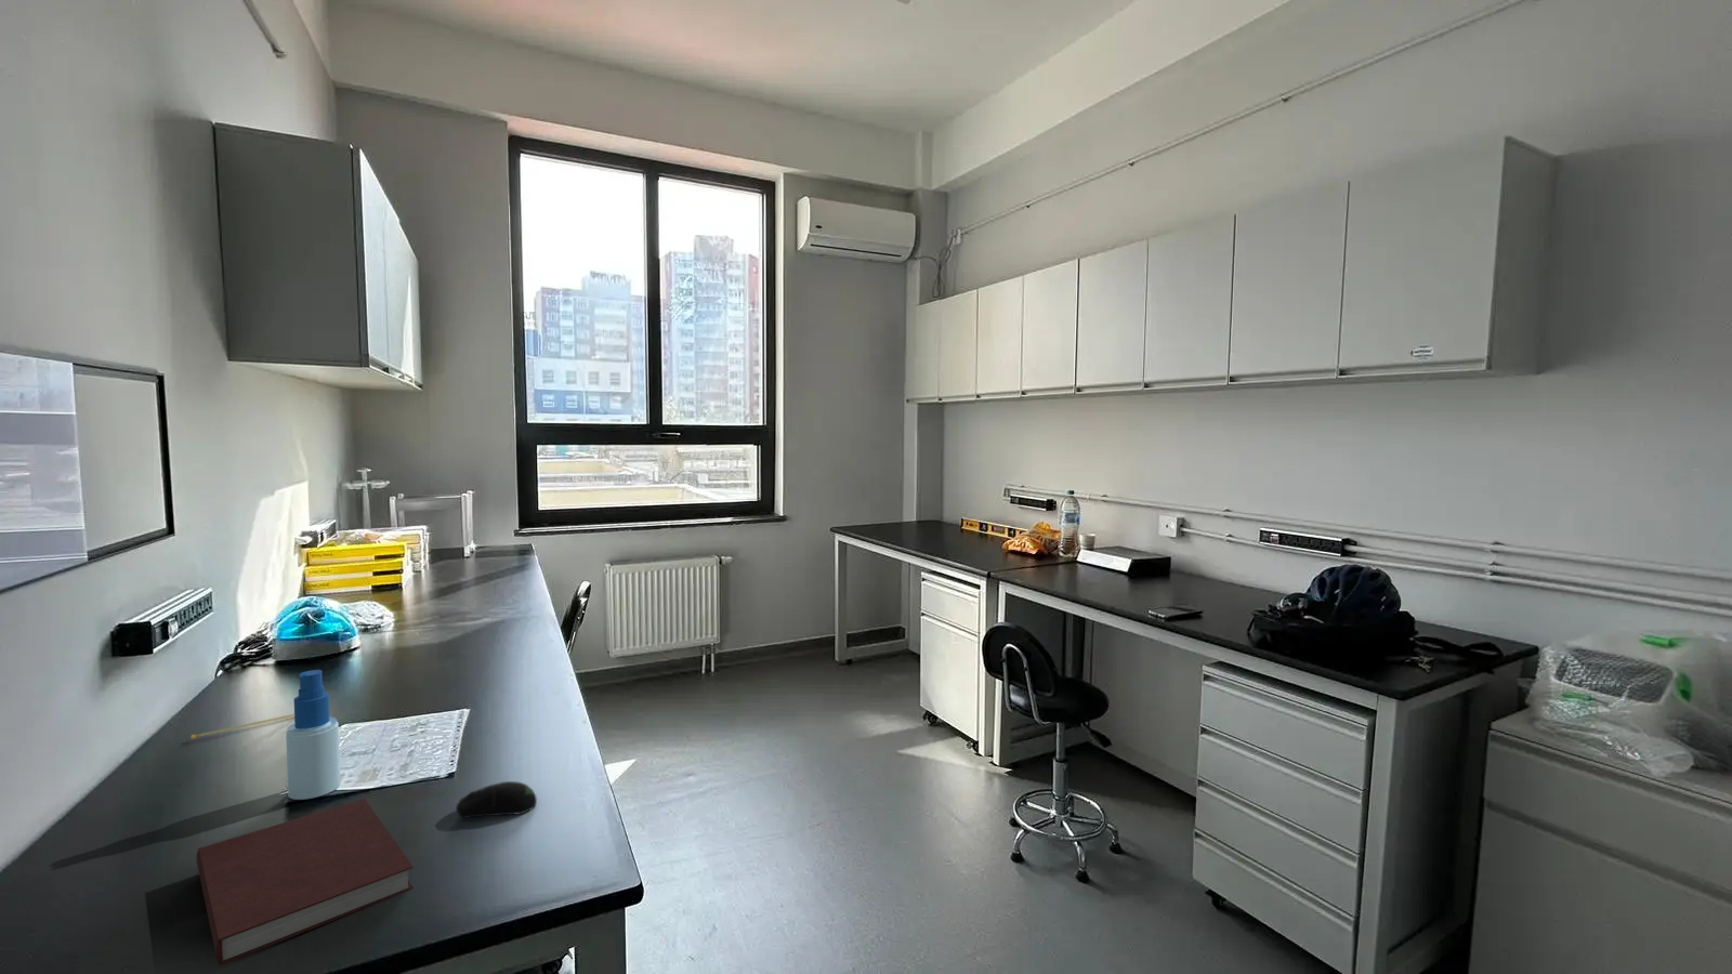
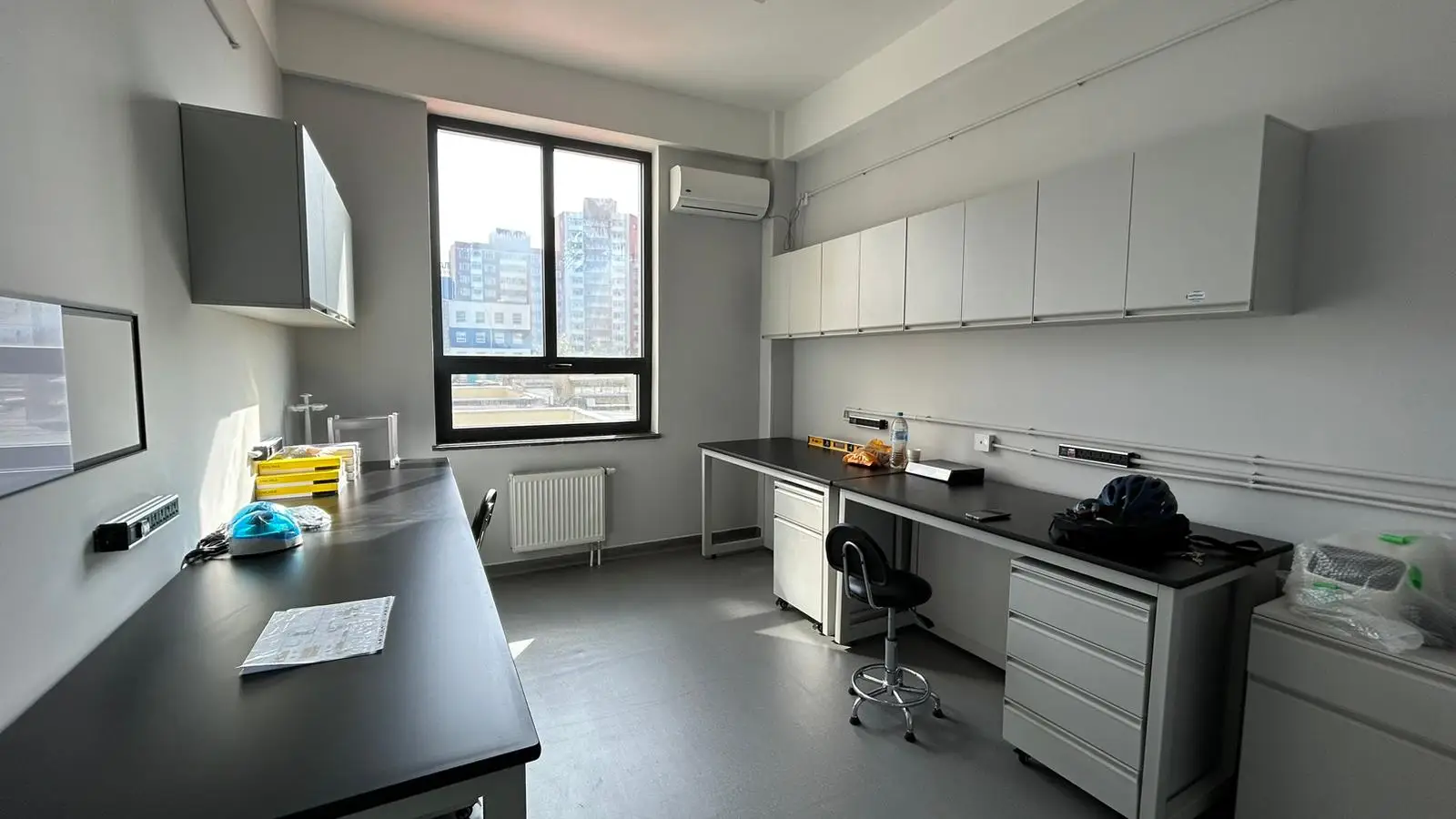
- computer mouse [454,780,538,819]
- notebook [196,798,415,967]
- pencil [190,714,295,740]
- spray bottle [284,668,341,800]
